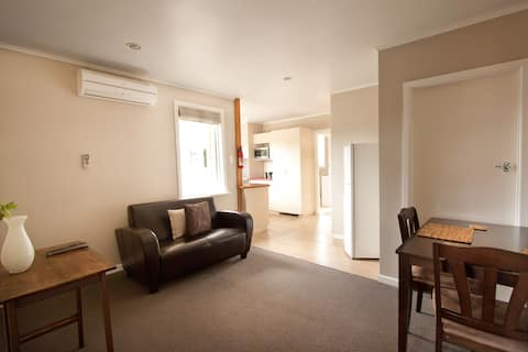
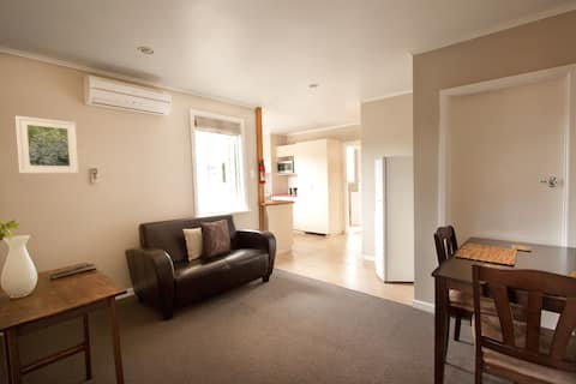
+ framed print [14,114,80,174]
